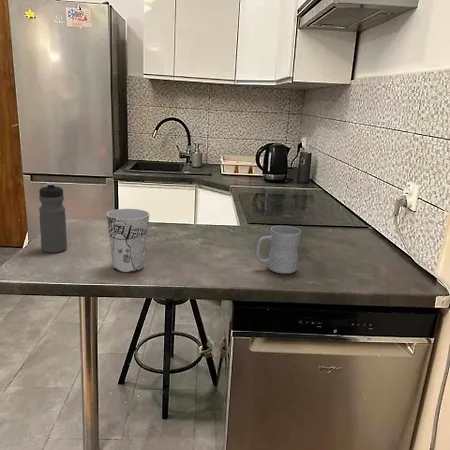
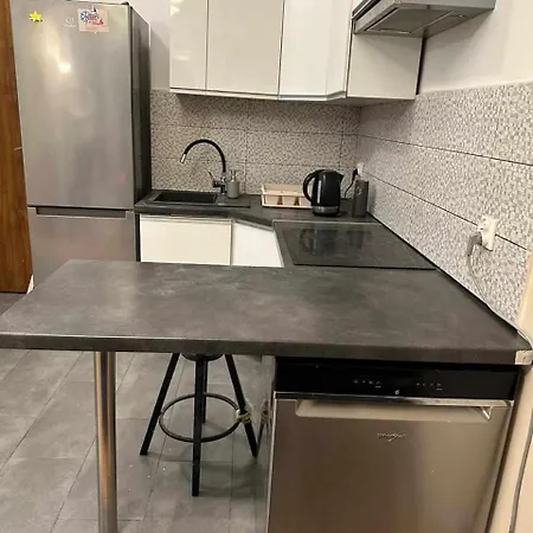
- mug [255,225,302,275]
- water bottle [38,182,68,254]
- cup [106,208,150,274]
